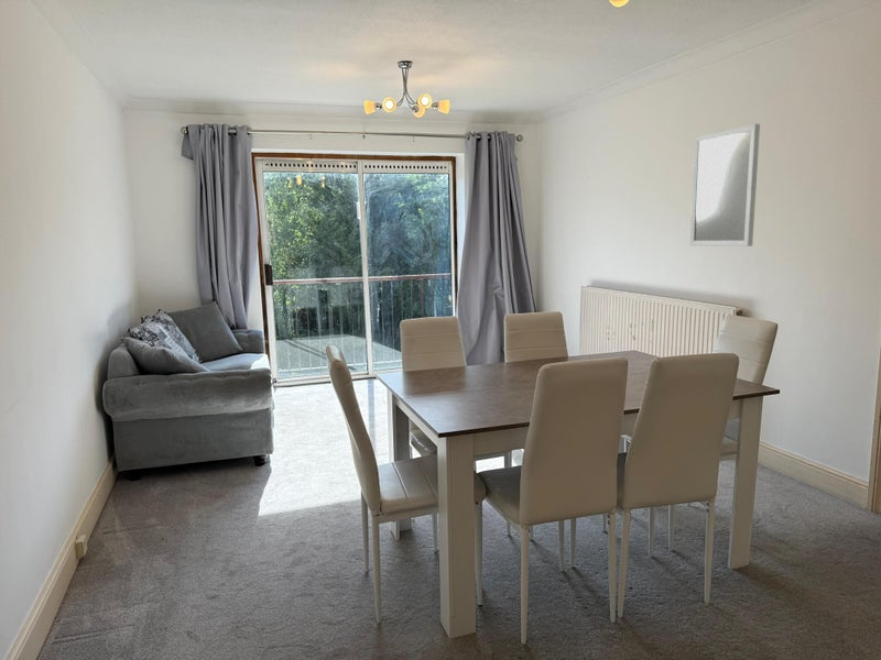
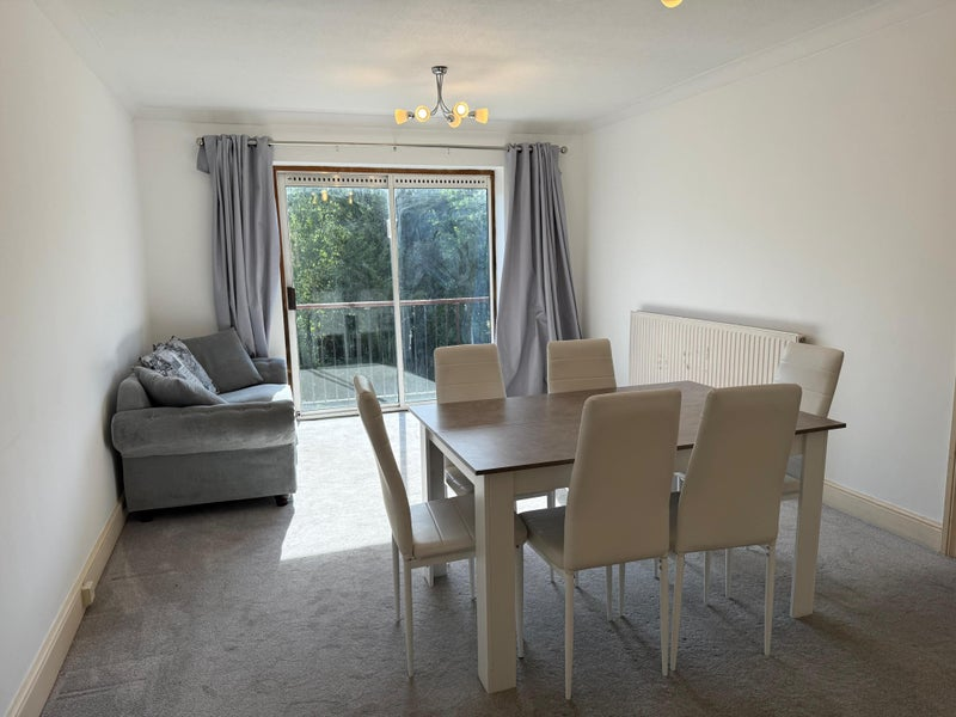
- home mirror [688,123,761,248]
